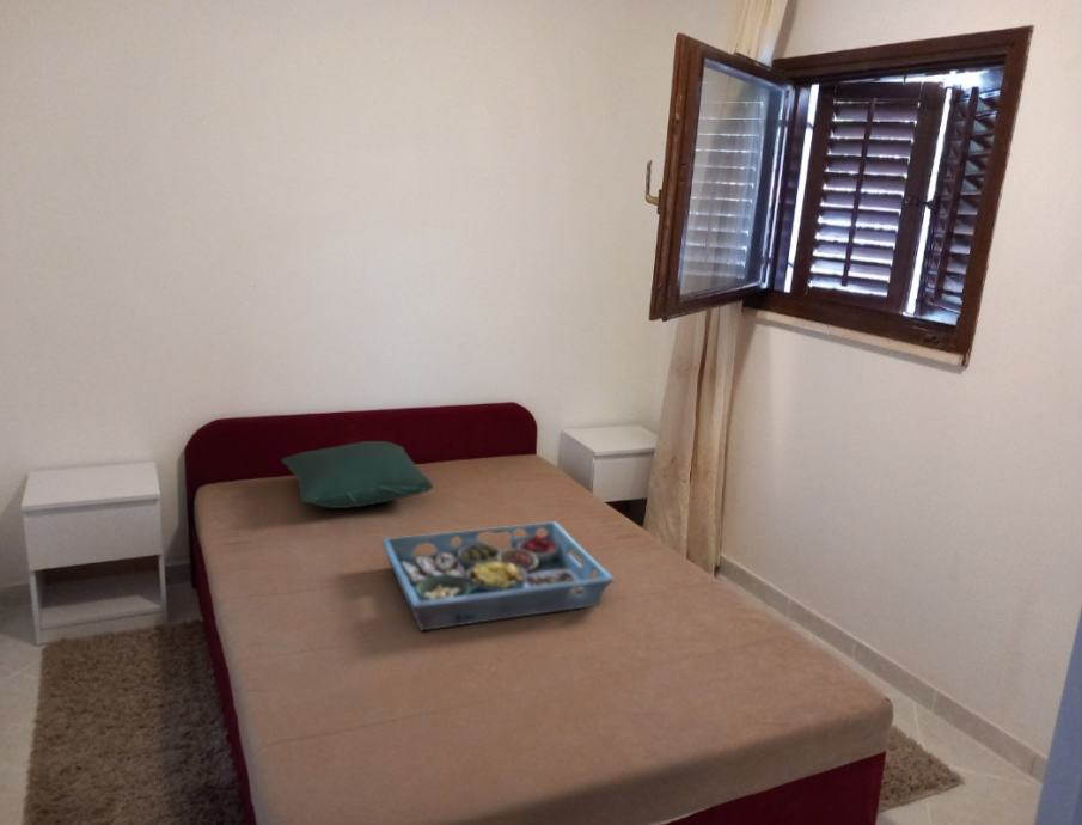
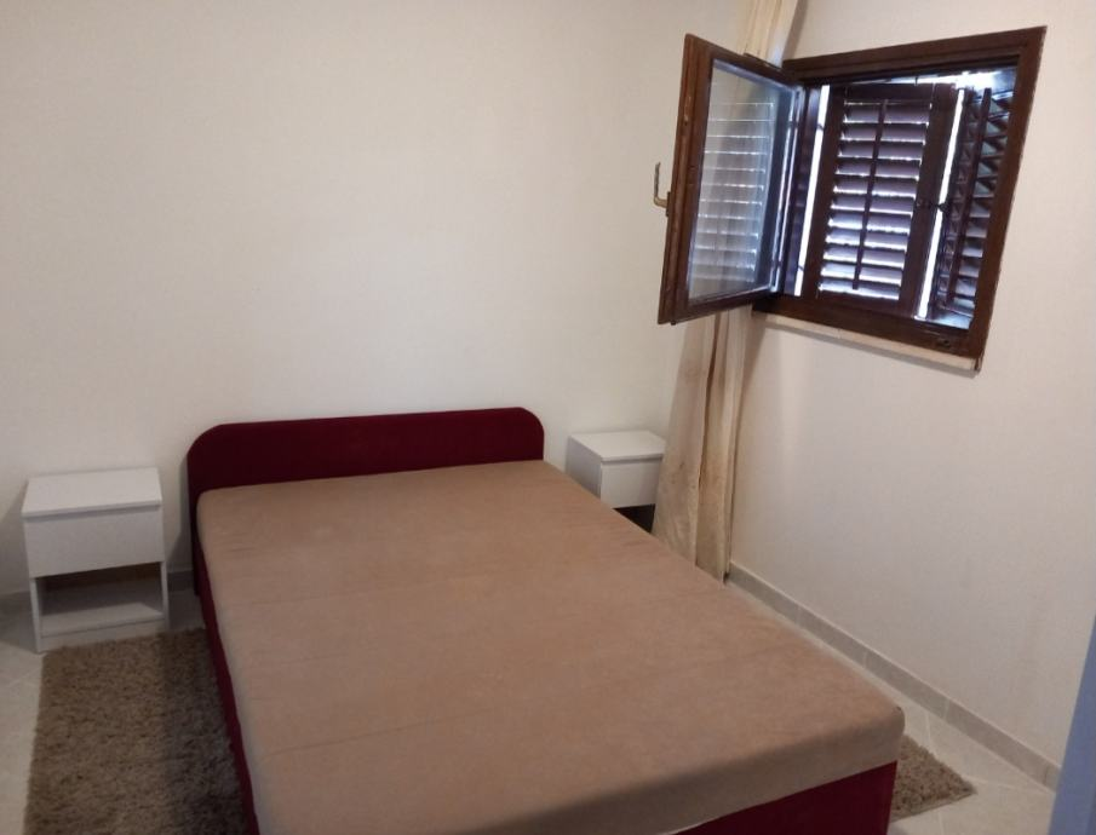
- pillow [280,440,434,509]
- serving tray [380,521,616,632]
